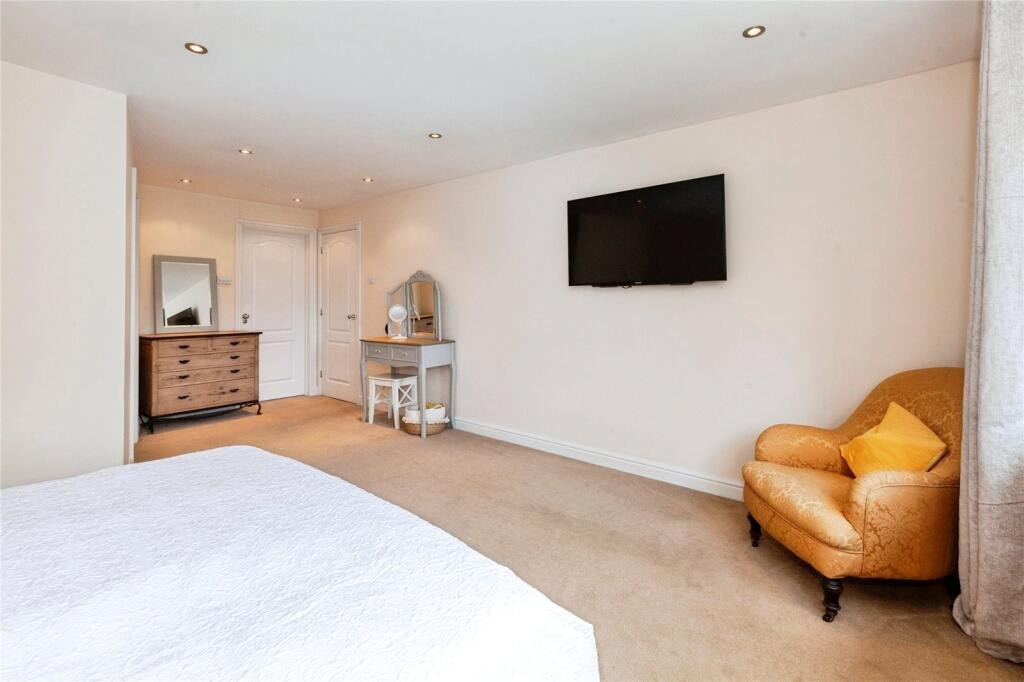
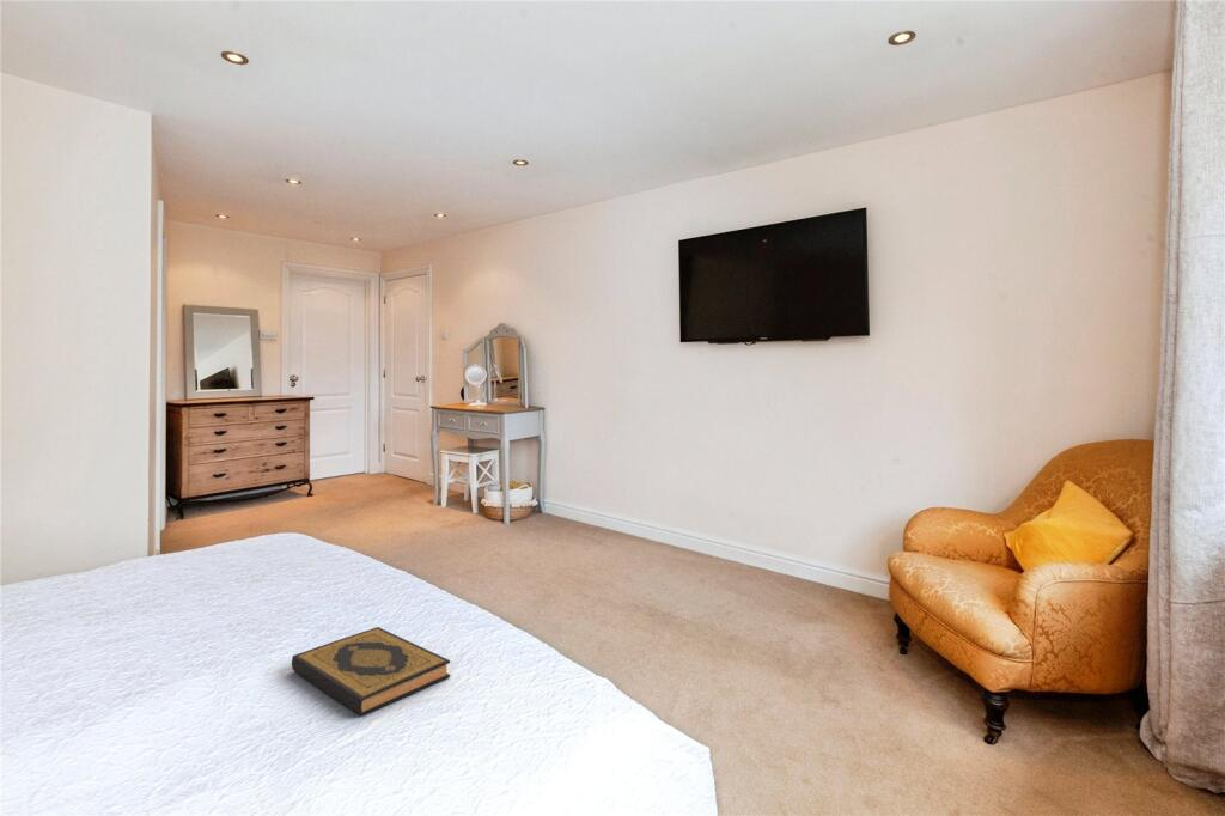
+ hardback book [291,626,451,717]
